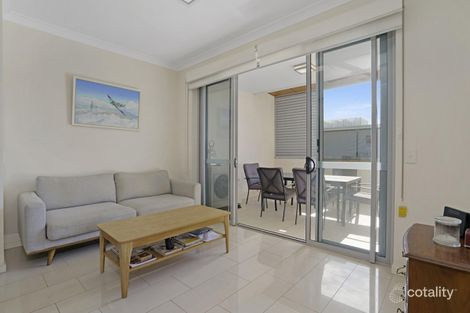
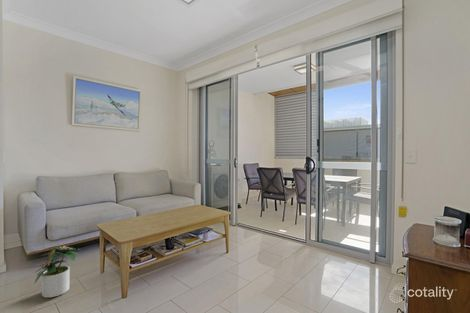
+ potted plant [33,245,82,298]
